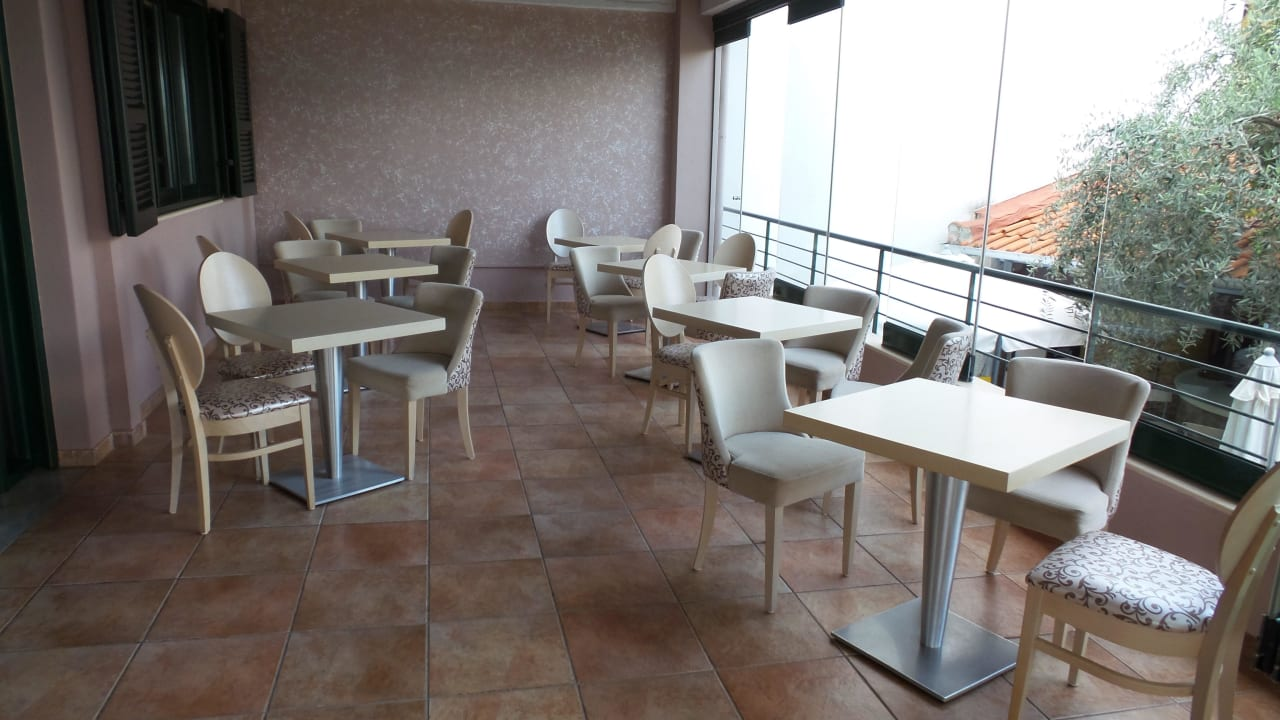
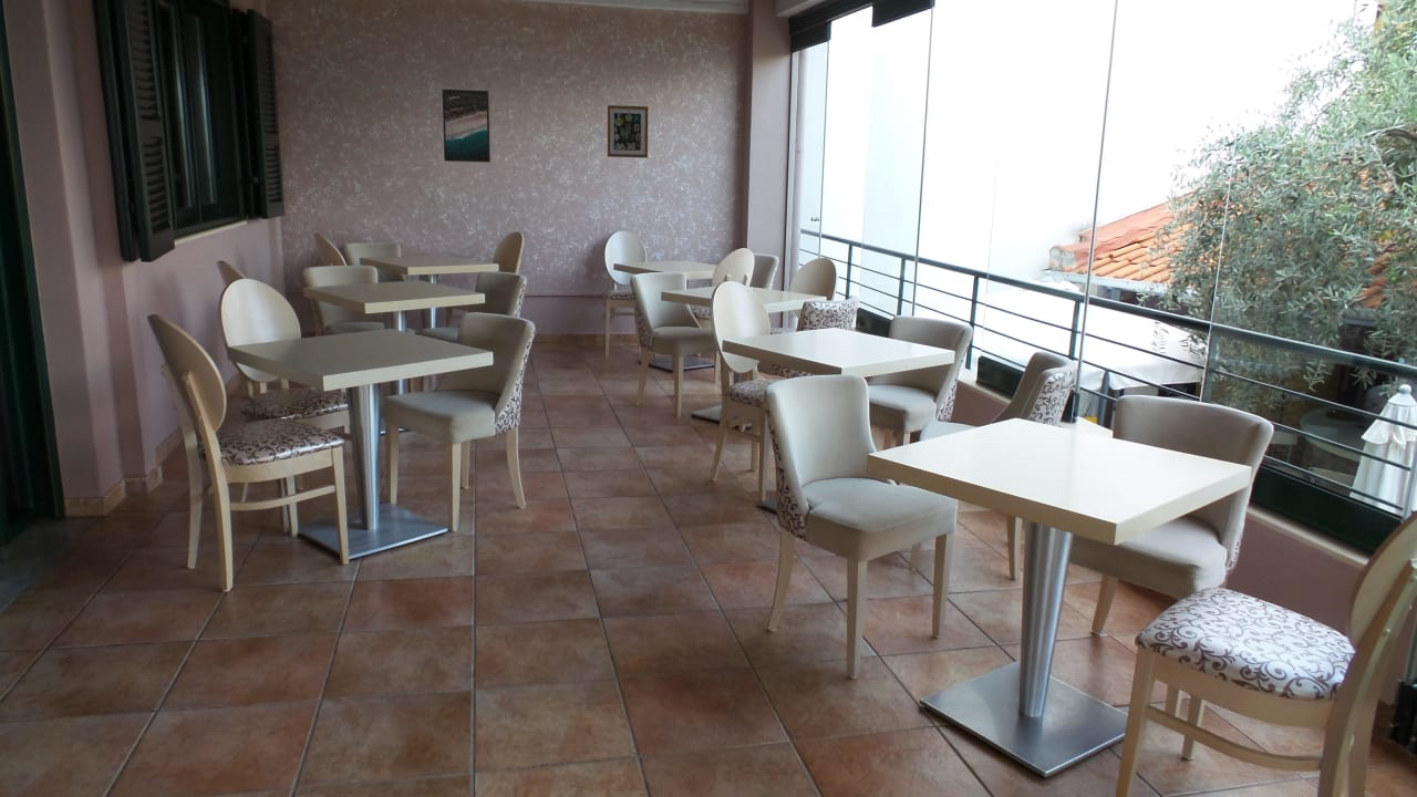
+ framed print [441,89,492,164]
+ wall art [606,104,649,159]
